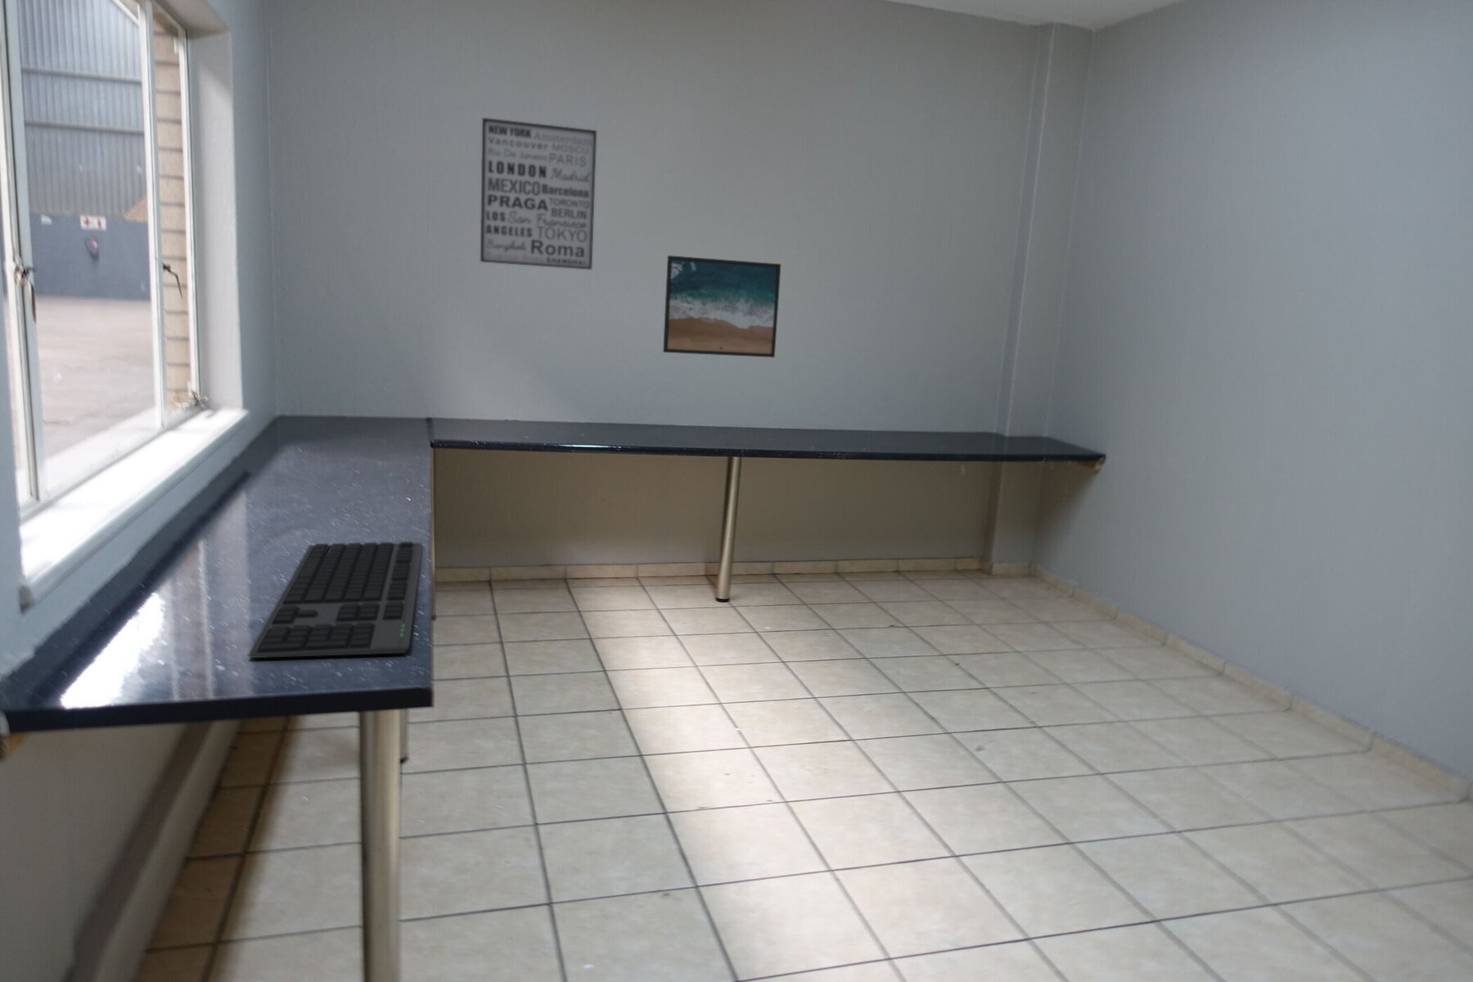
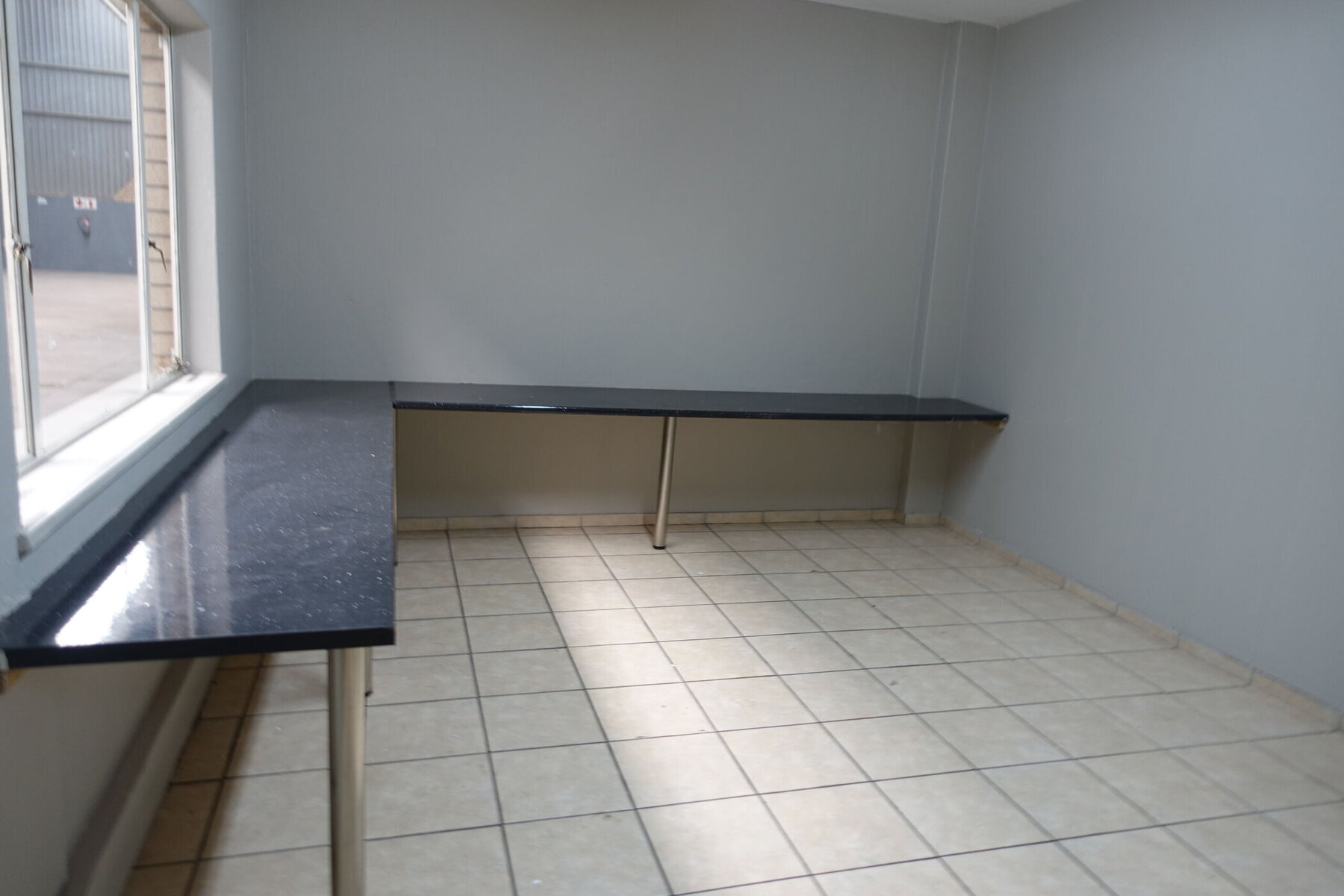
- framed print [662,254,781,358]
- keyboard [247,541,423,659]
- wall art [480,117,597,271]
